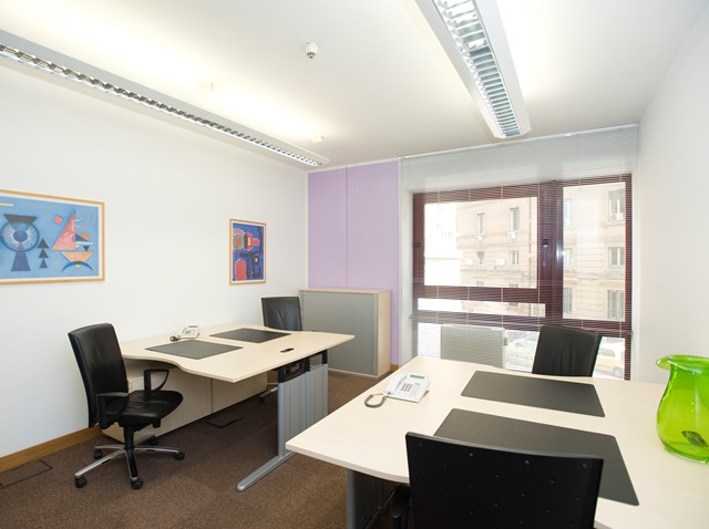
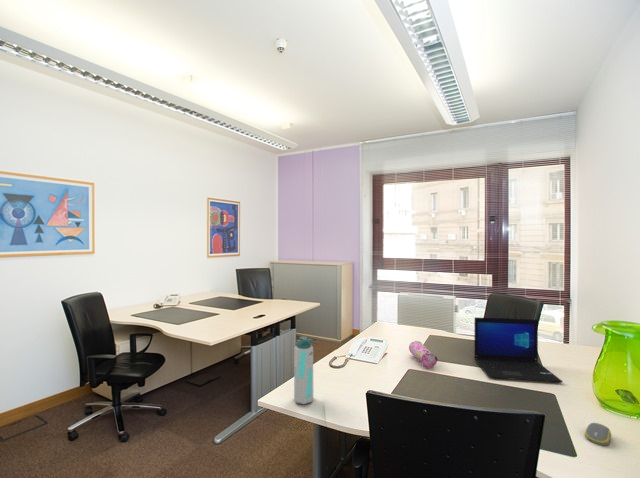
+ laptop [473,316,563,384]
+ pencil case [408,340,439,369]
+ water bottle [293,335,314,405]
+ computer mouse [584,422,612,446]
